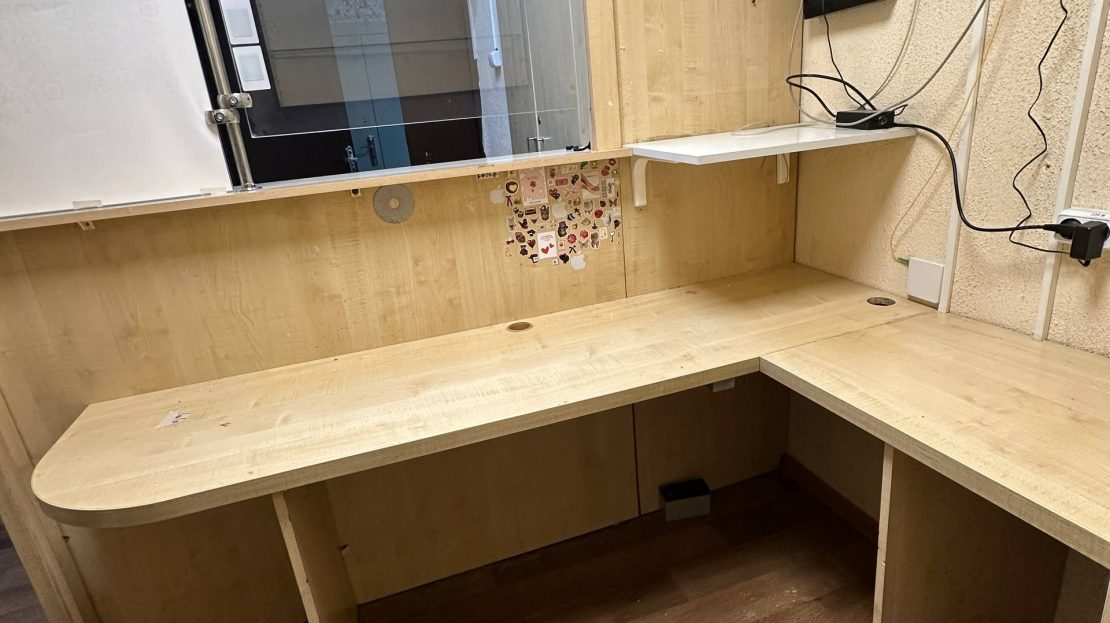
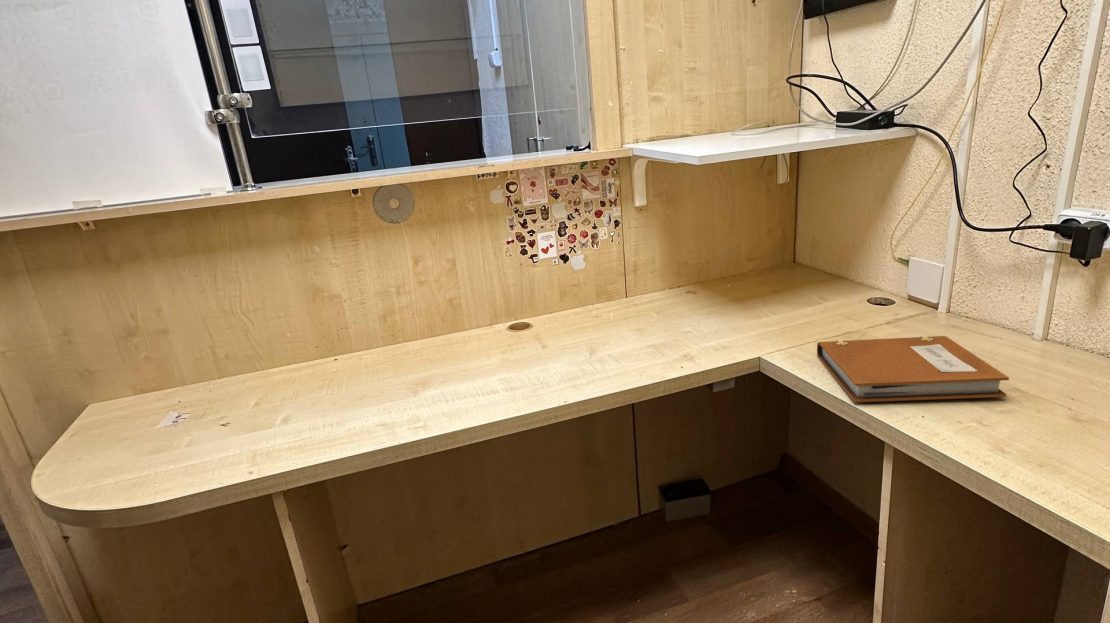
+ notebook [816,335,1010,403]
